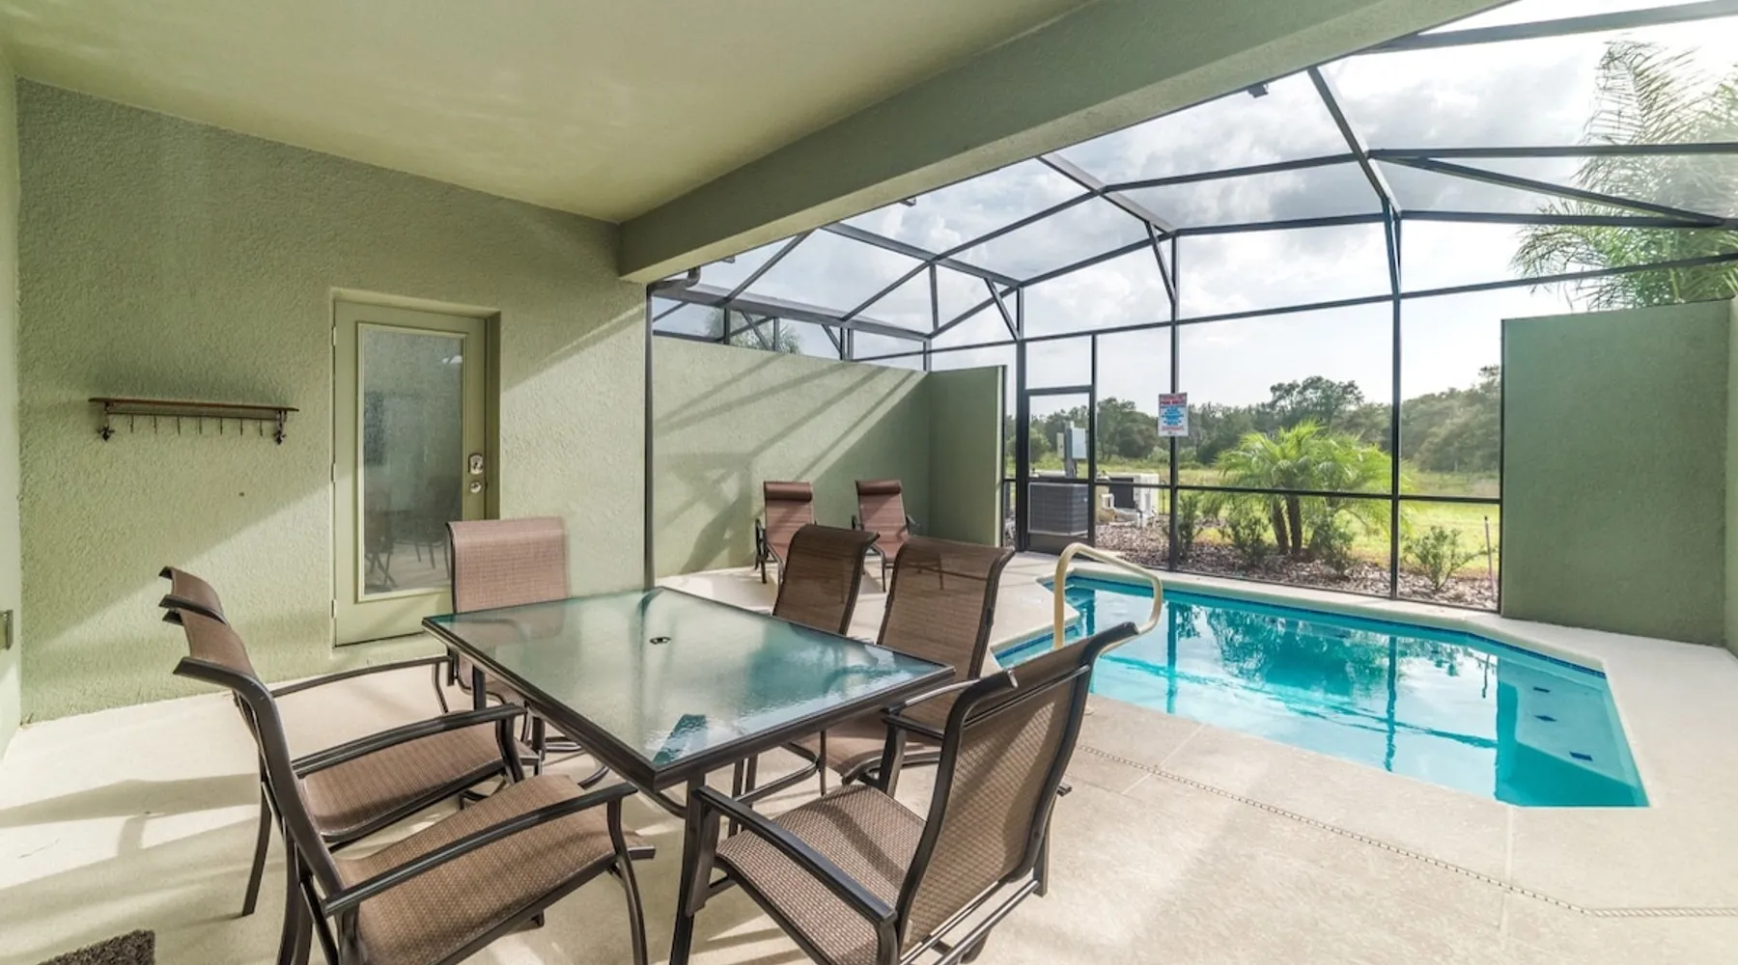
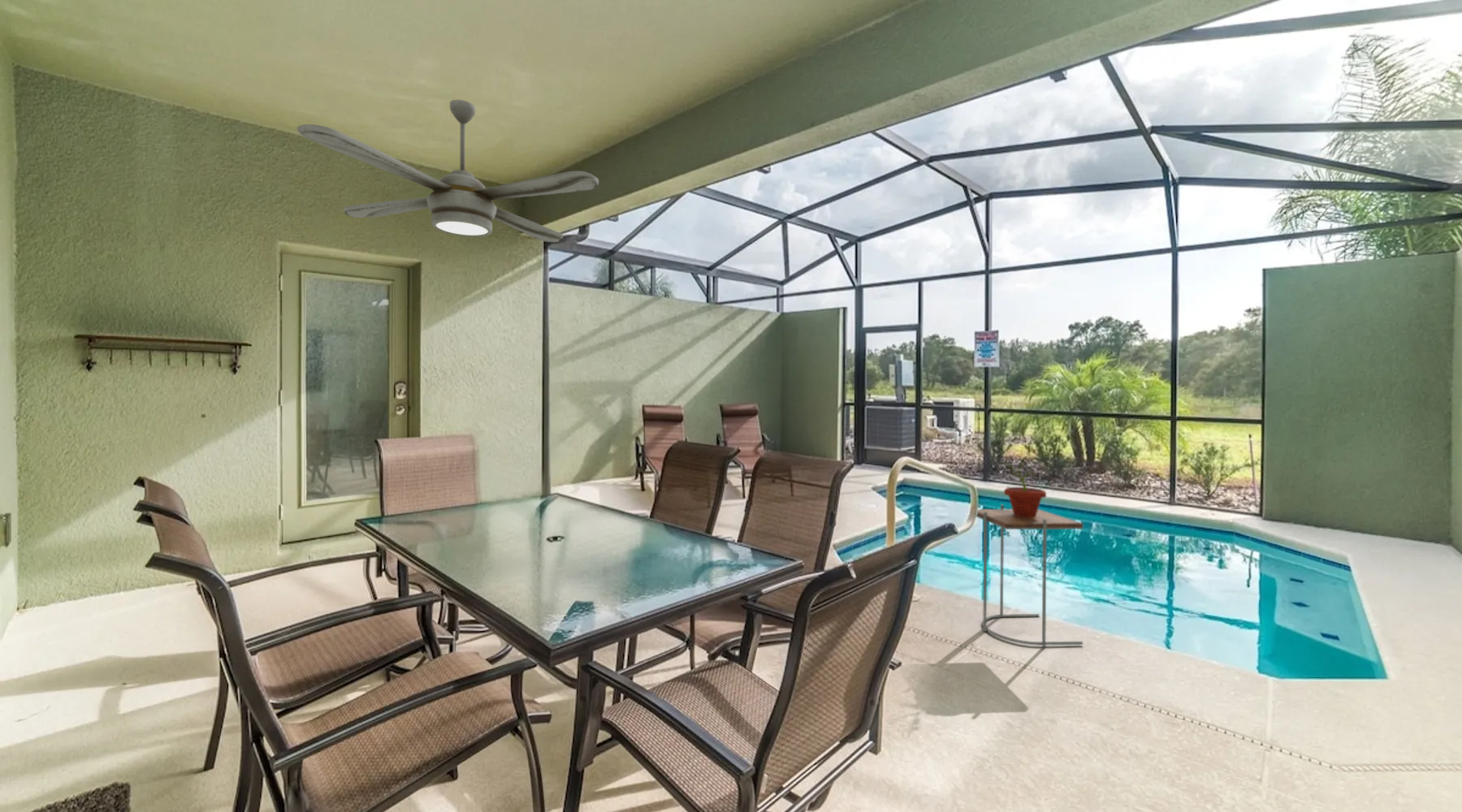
+ ceiling fan [296,99,599,243]
+ potted plant [1001,456,1047,517]
+ side table [975,504,1084,648]
